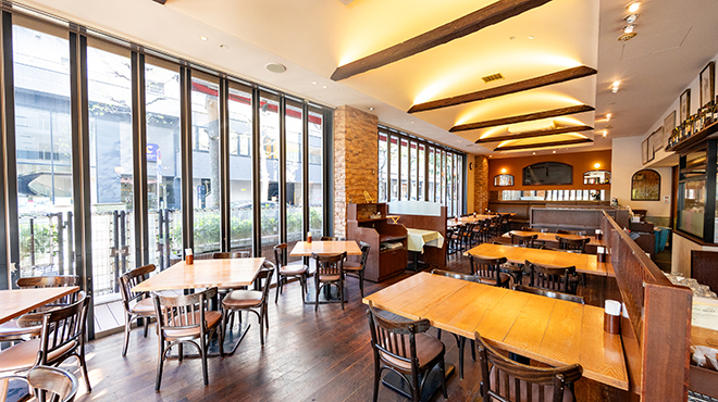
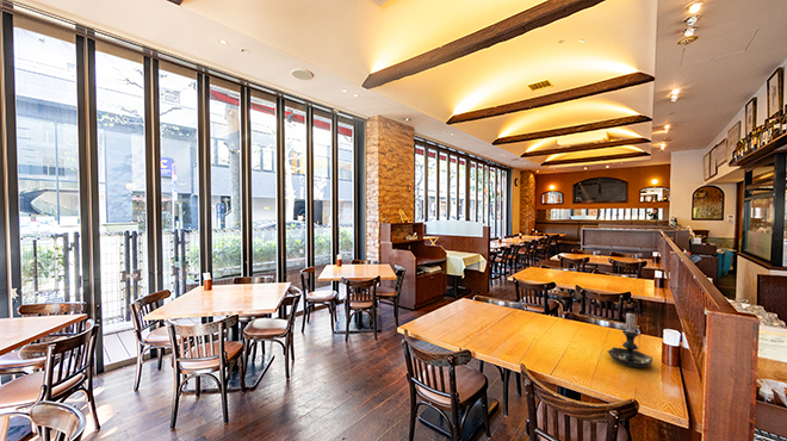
+ candle holder [606,310,653,368]
